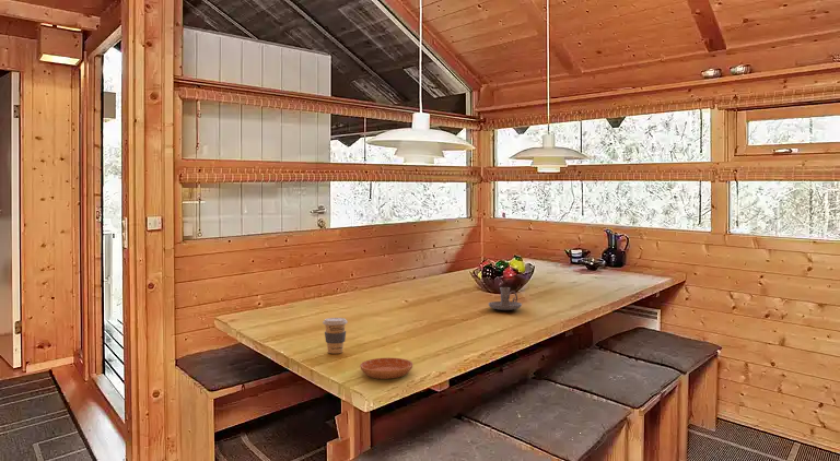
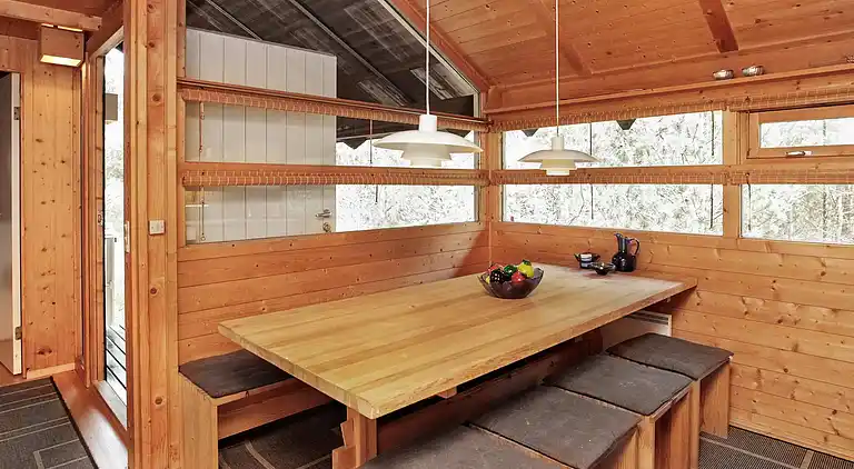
- saucer [359,357,415,380]
- candle holder [488,286,523,311]
- coffee cup [322,317,348,354]
